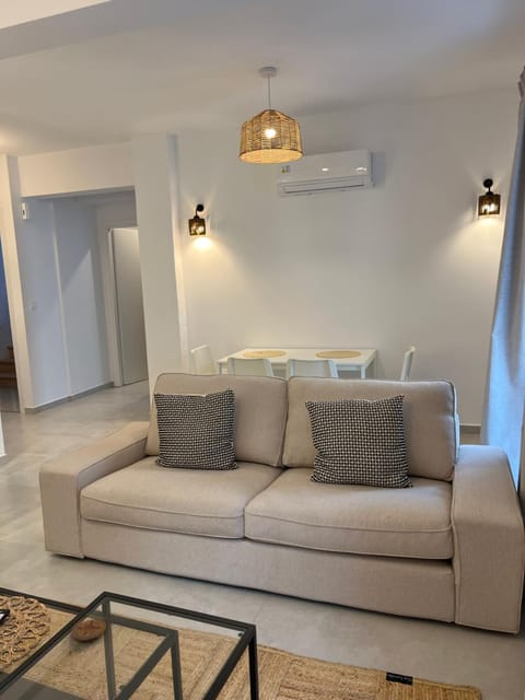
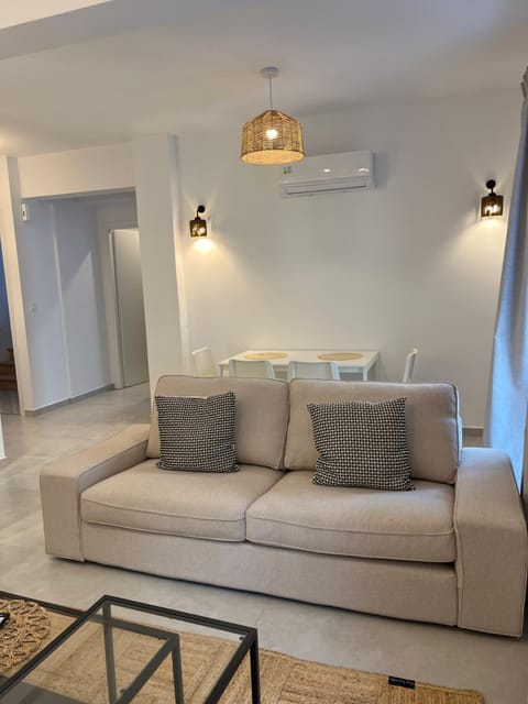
- coaster [71,617,107,642]
